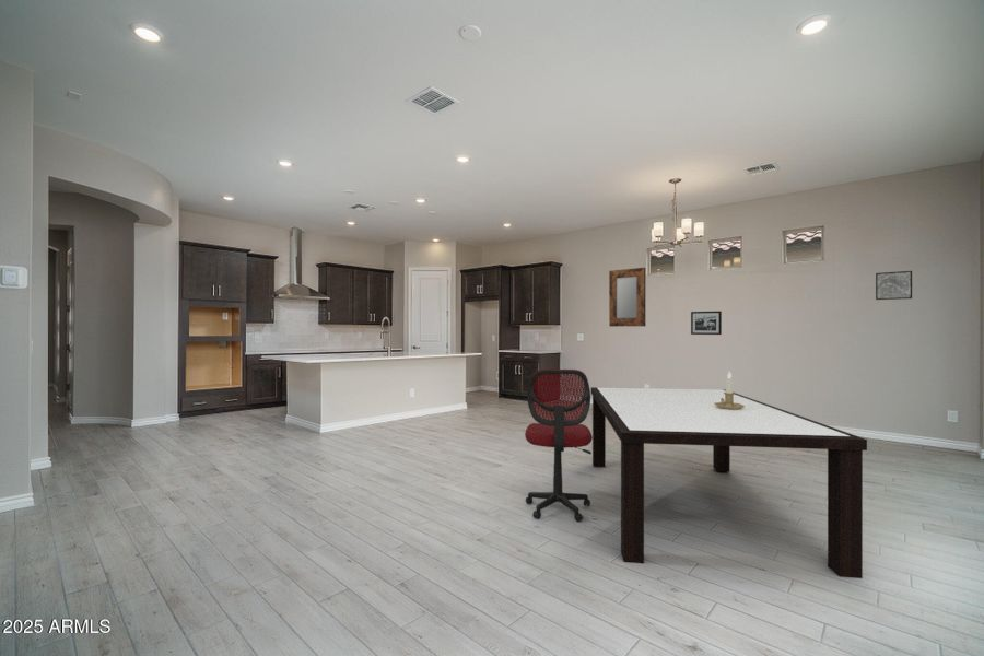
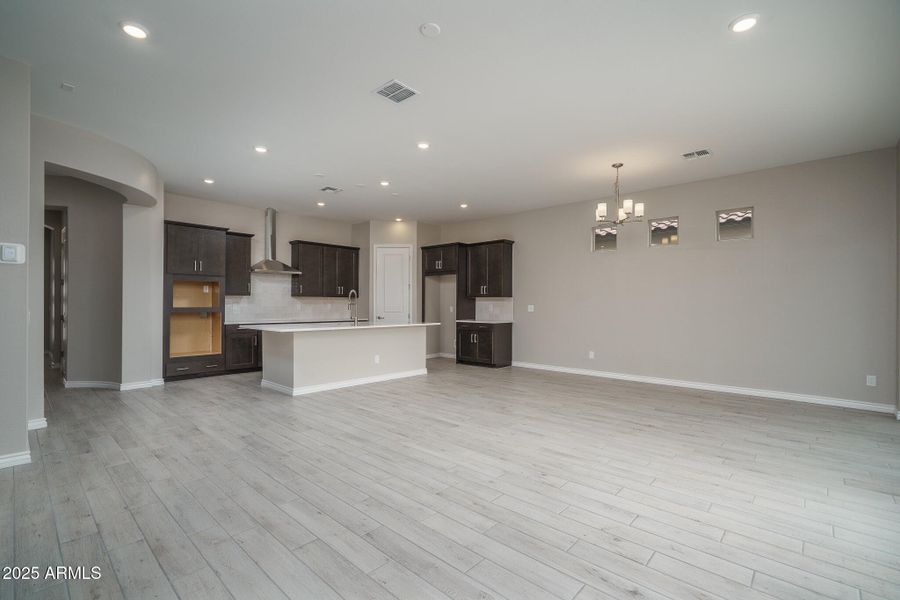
- picture frame [690,311,723,336]
- dining table [590,386,868,579]
- candlestick [714,371,745,410]
- home mirror [608,267,646,328]
- chair [524,368,593,523]
- wall art [875,270,913,301]
